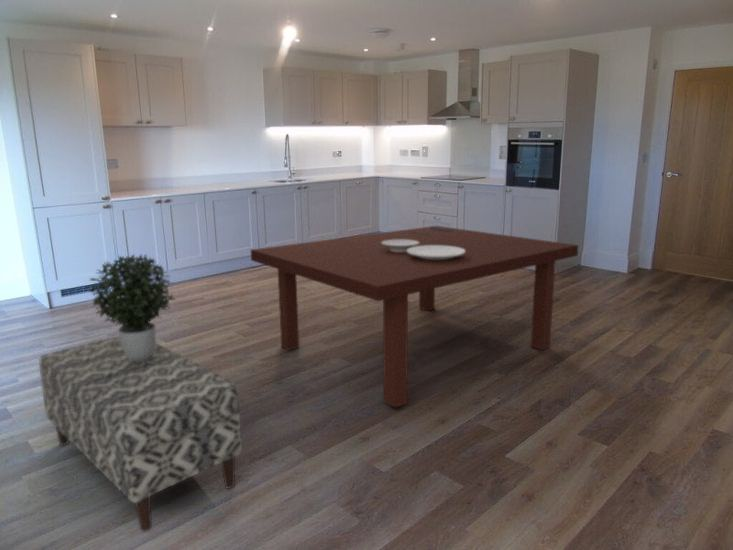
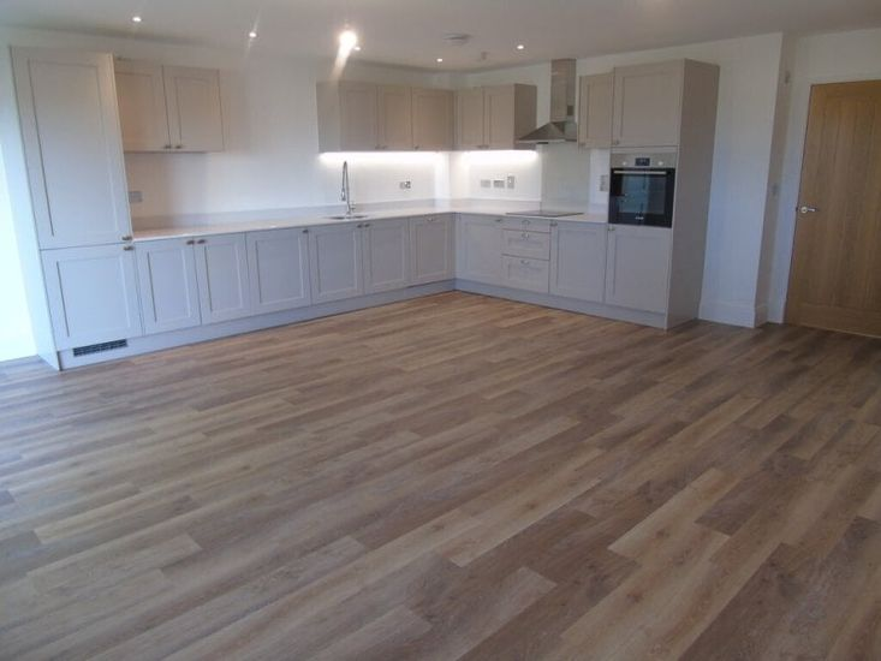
- bench [38,335,243,532]
- dining table [250,225,579,408]
- potted plant [88,253,177,363]
